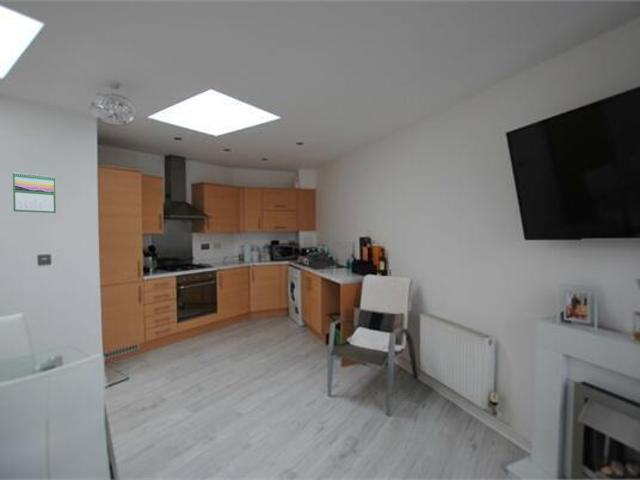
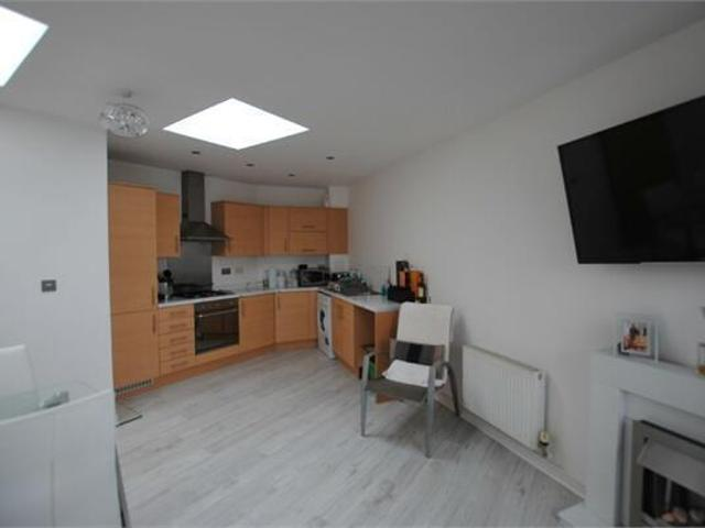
- calendar [12,171,57,214]
